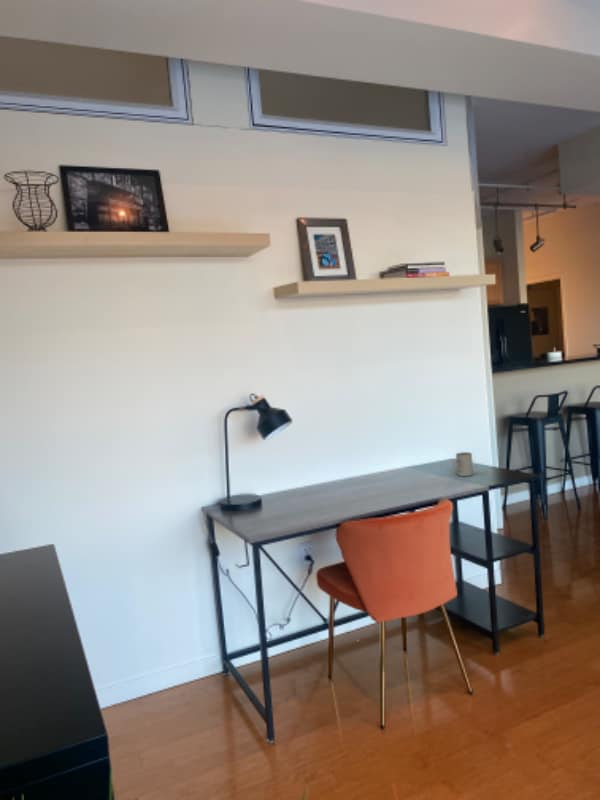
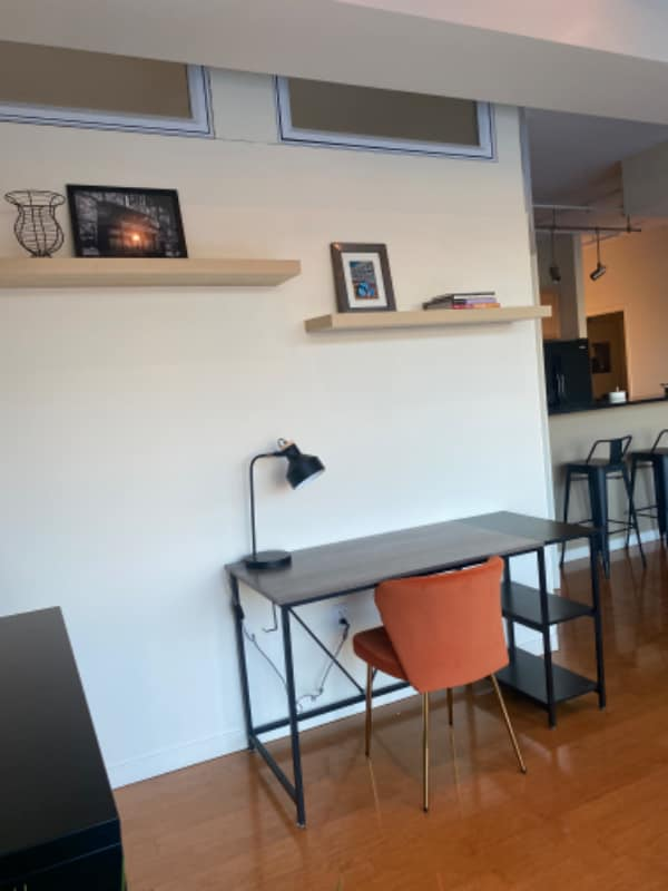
- mug [452,451,474,477]
